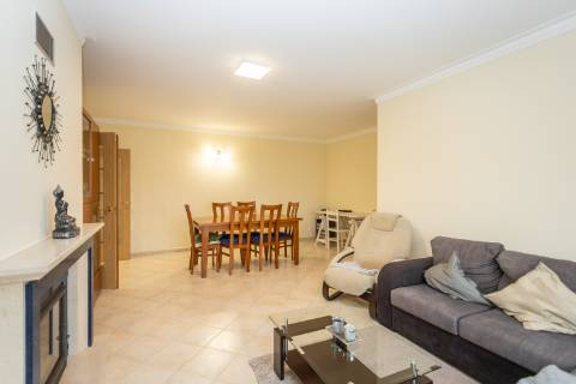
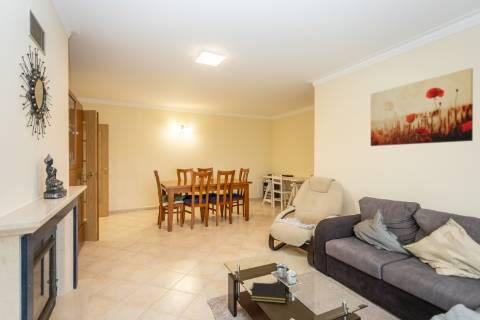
+ wall art [370,67,474,147]
+ notepad [250,281,286,304]
